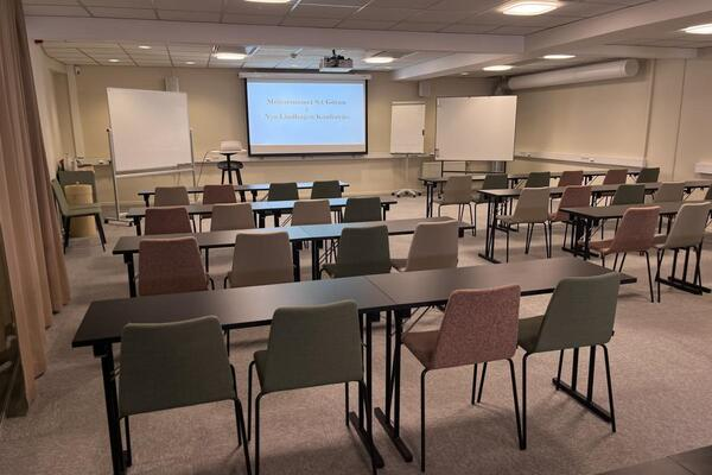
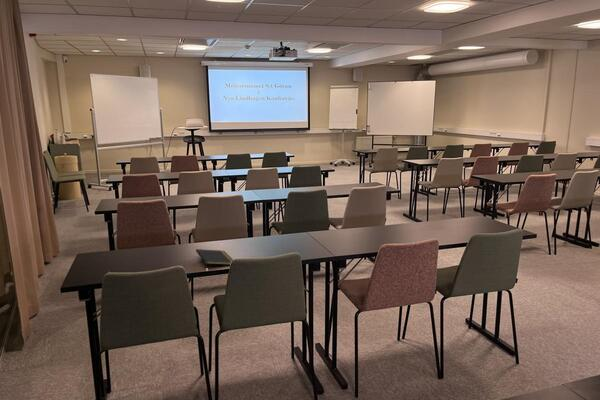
+ notepad [195,248,234,267]
